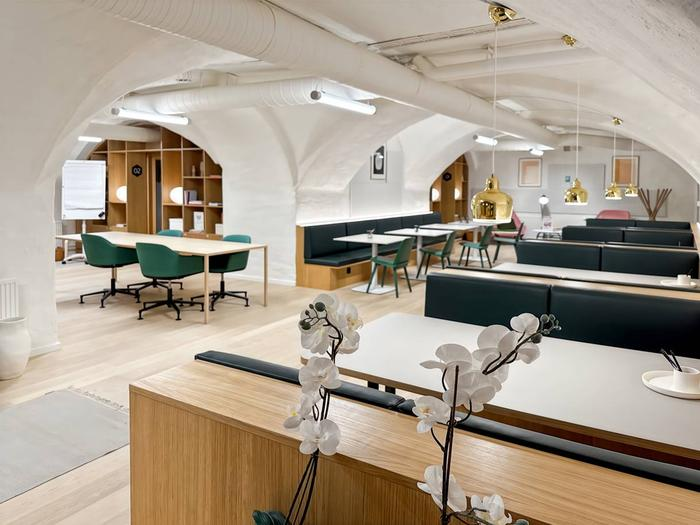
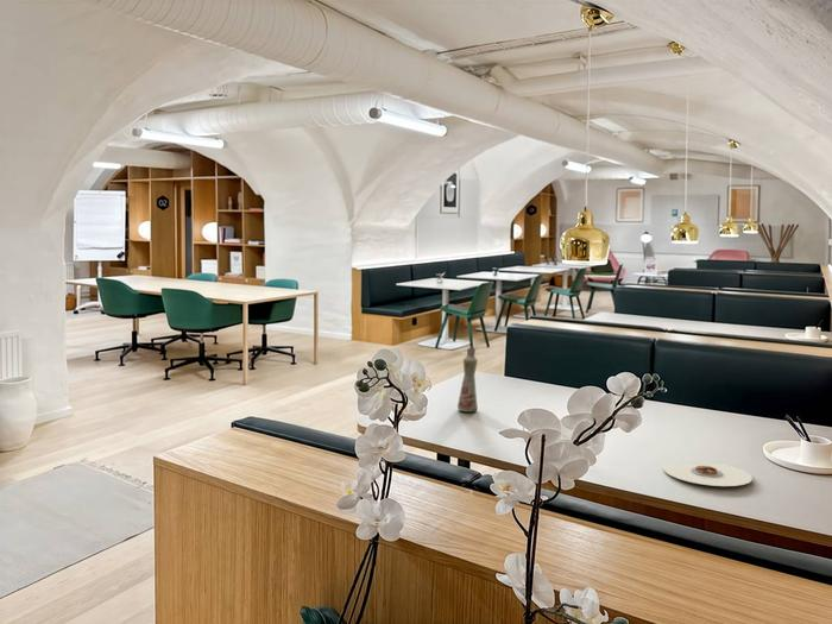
+ plate [662,462,754,487]
+ bottle [456,346,479,414]
